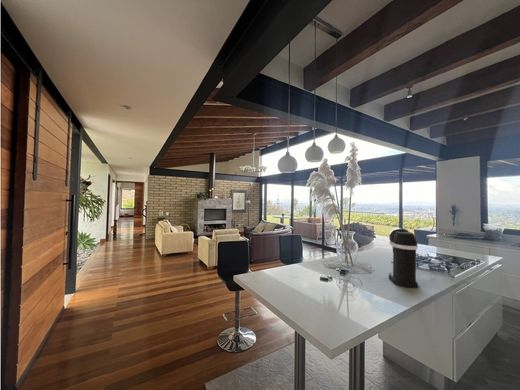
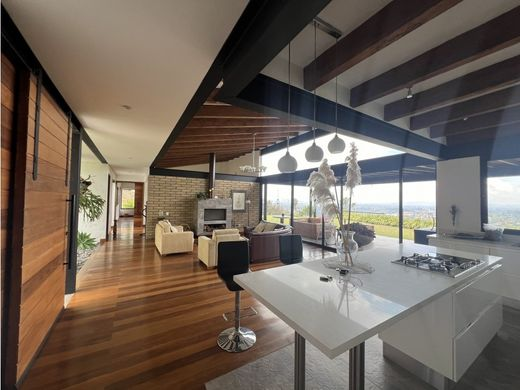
- coffee maker [388,227,419,289]
